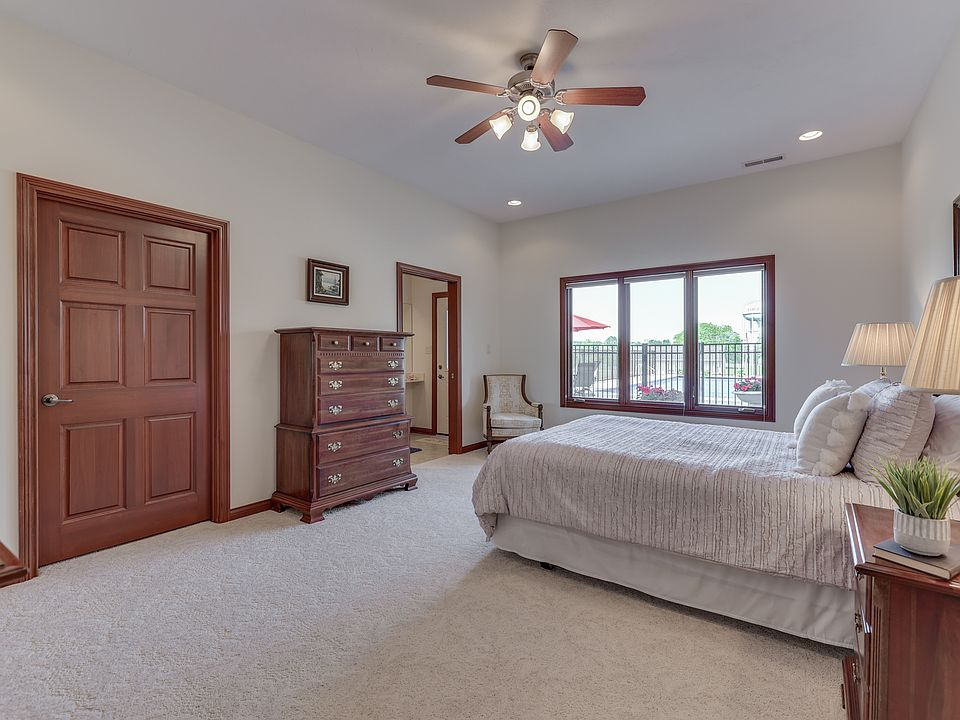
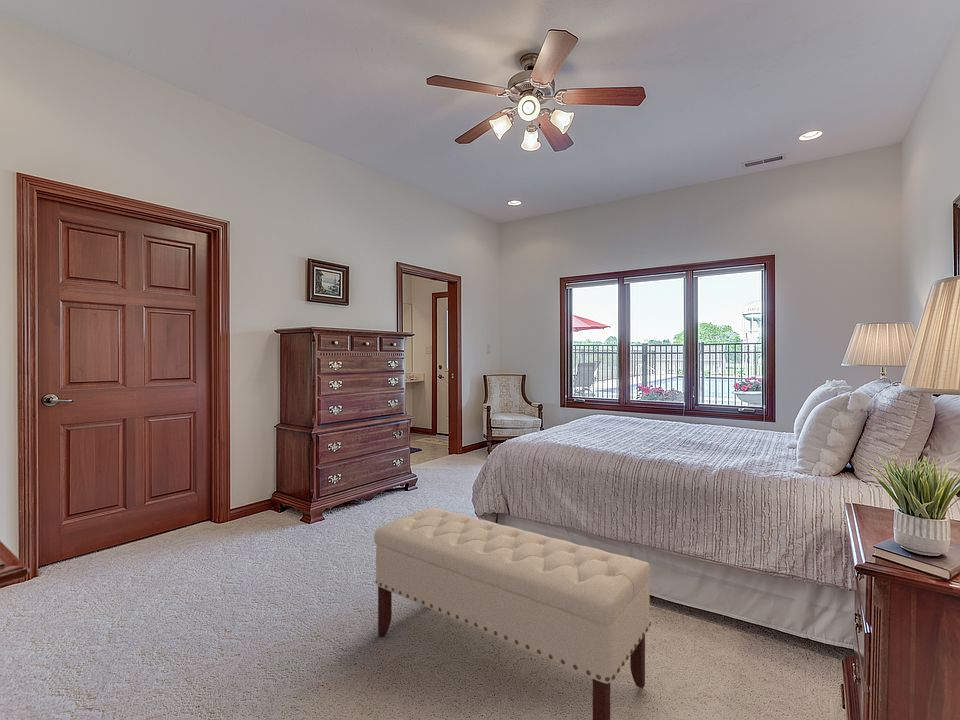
+ bench [373,507,652,720]
